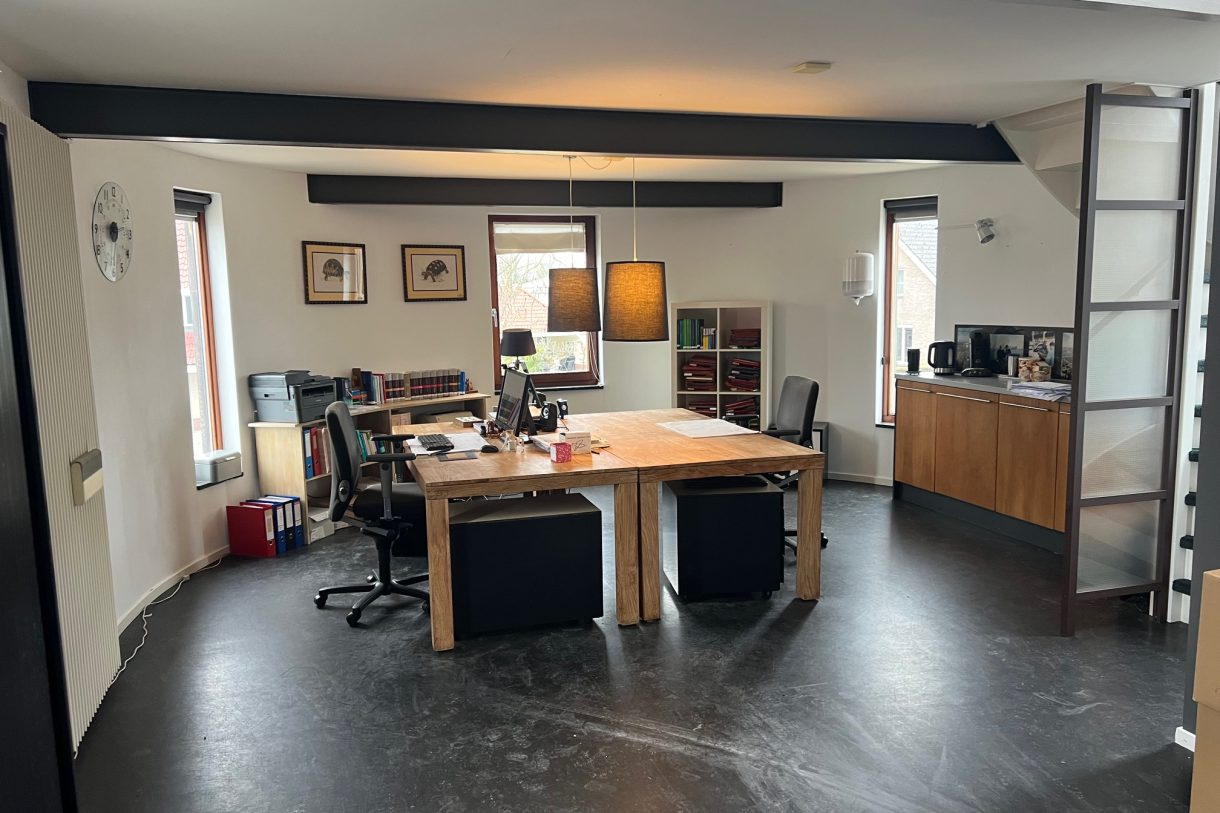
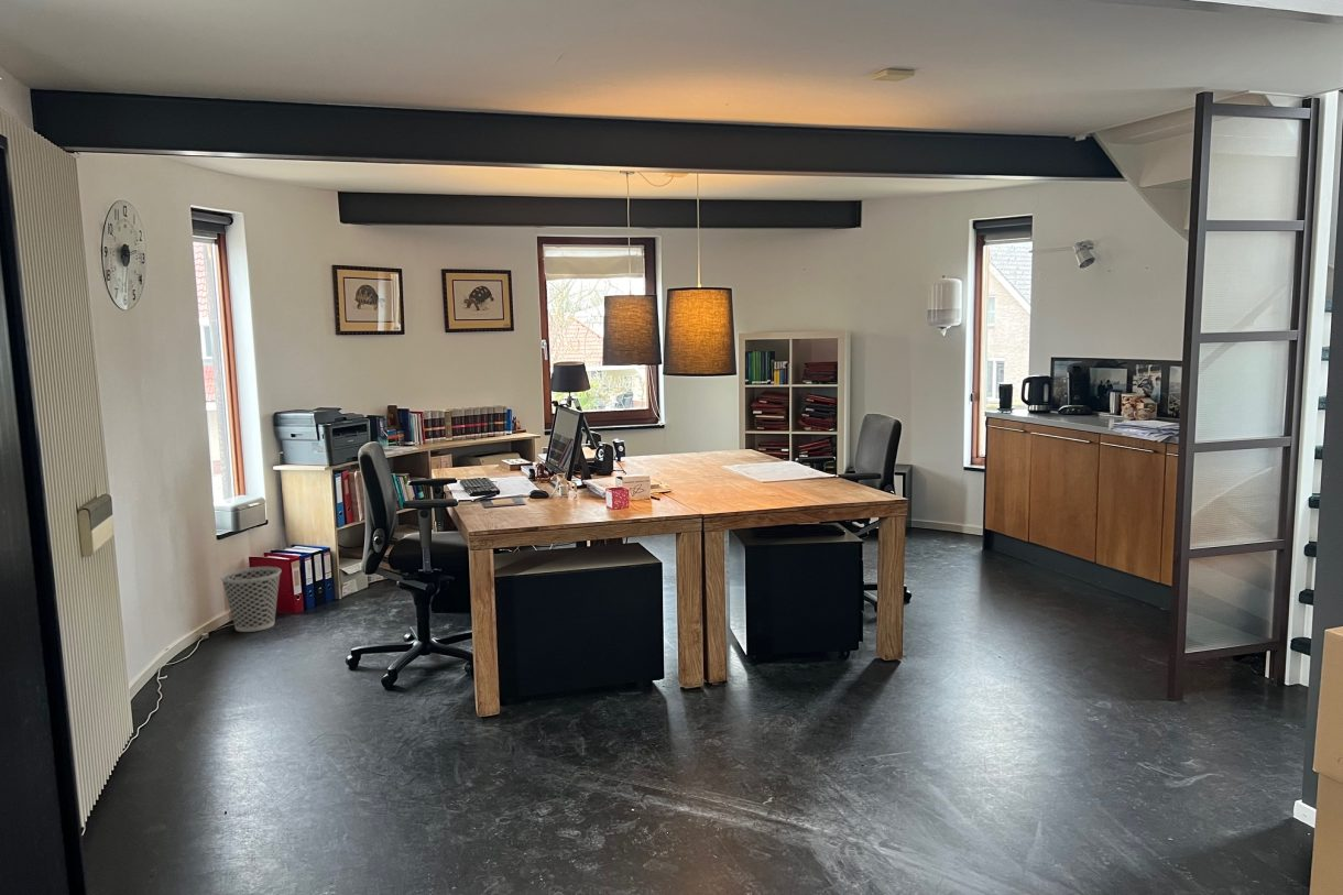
+ wastebasket [219,566,282,633]
